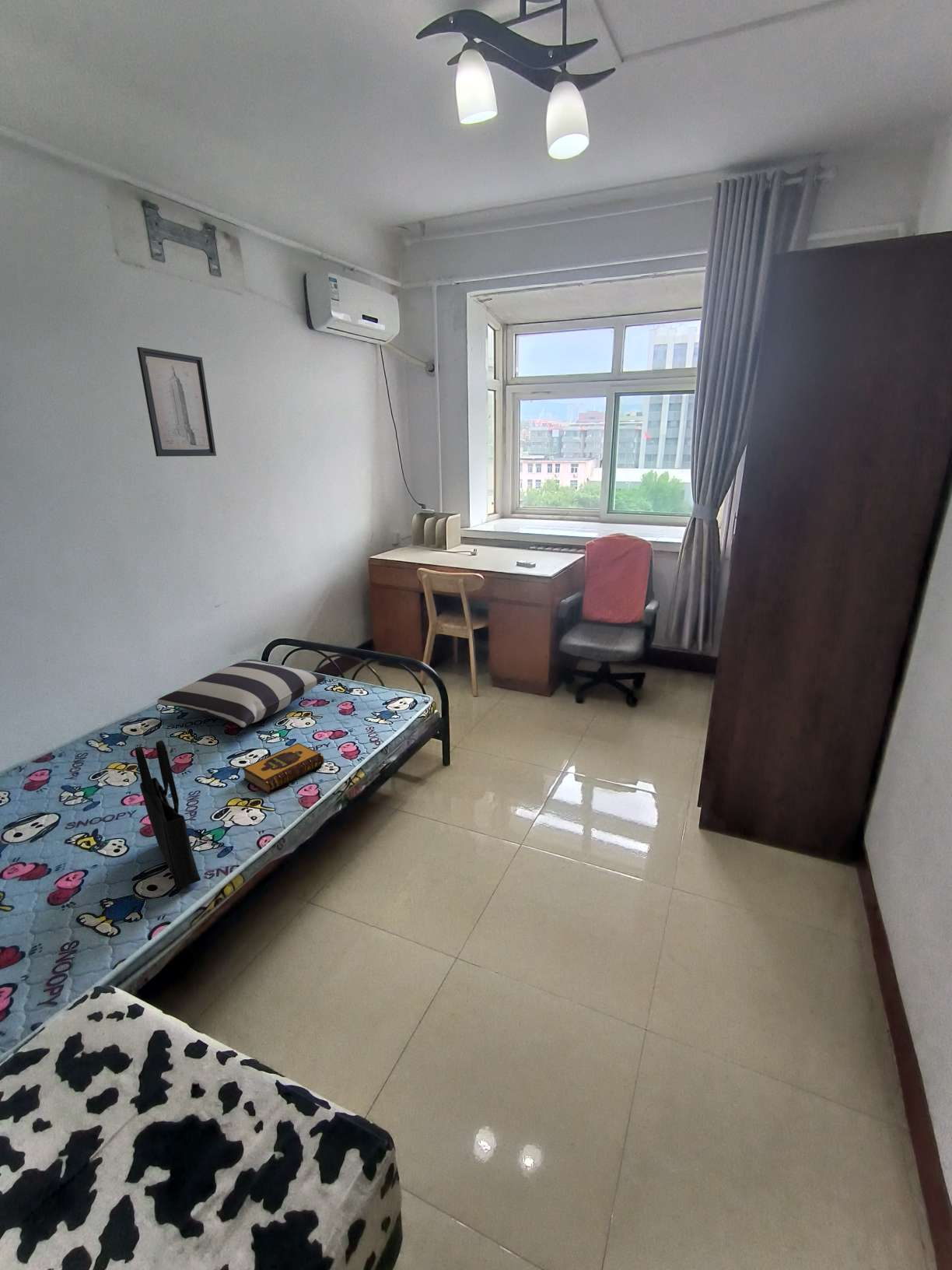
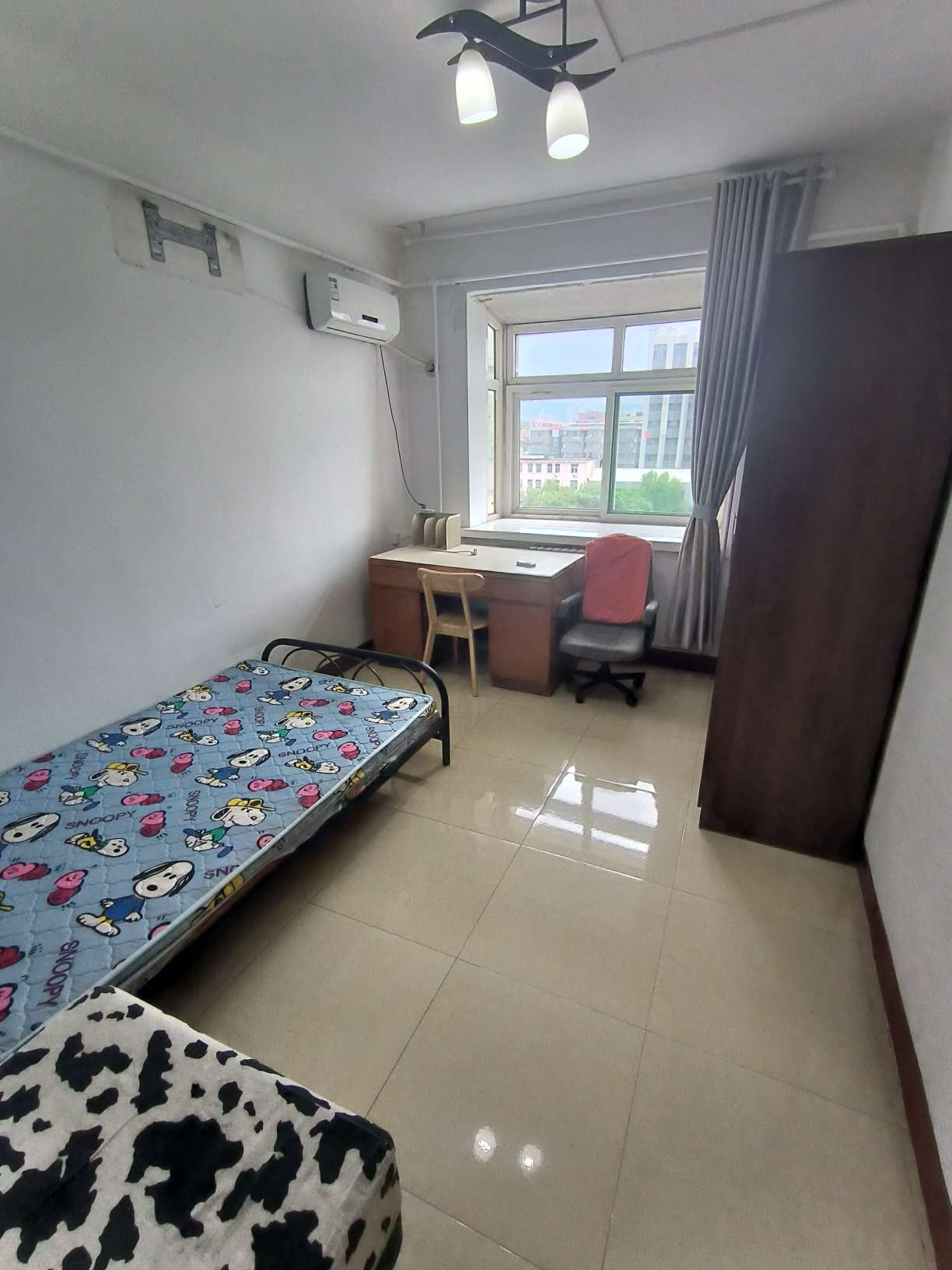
- hardback book [241,742,325,794]
- tote bag [134,739,201,890]
- wall art [136,346,217,457]
- pillow [156,659,327,728]
